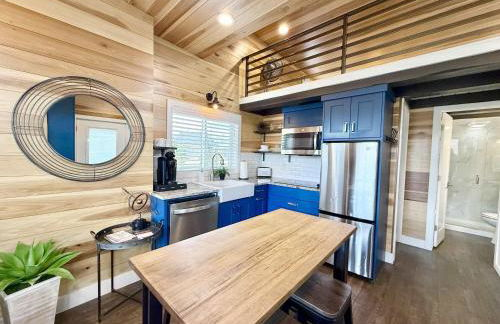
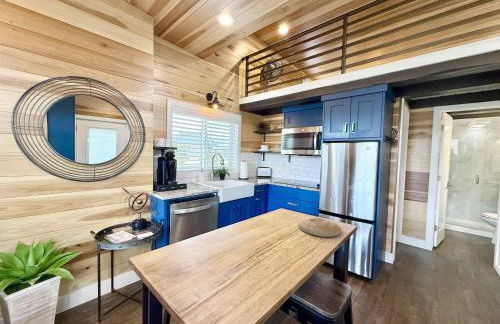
+ plate [298,217,342,238]
